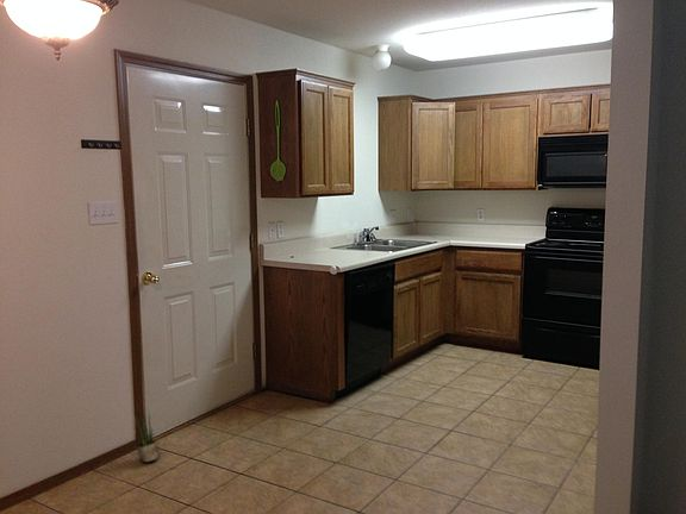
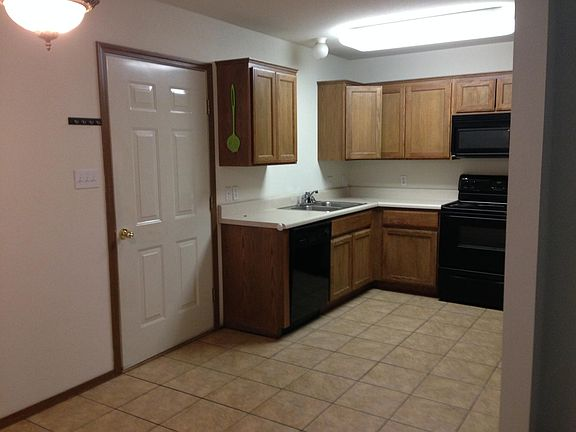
- potted plant [136,413,160,463]
